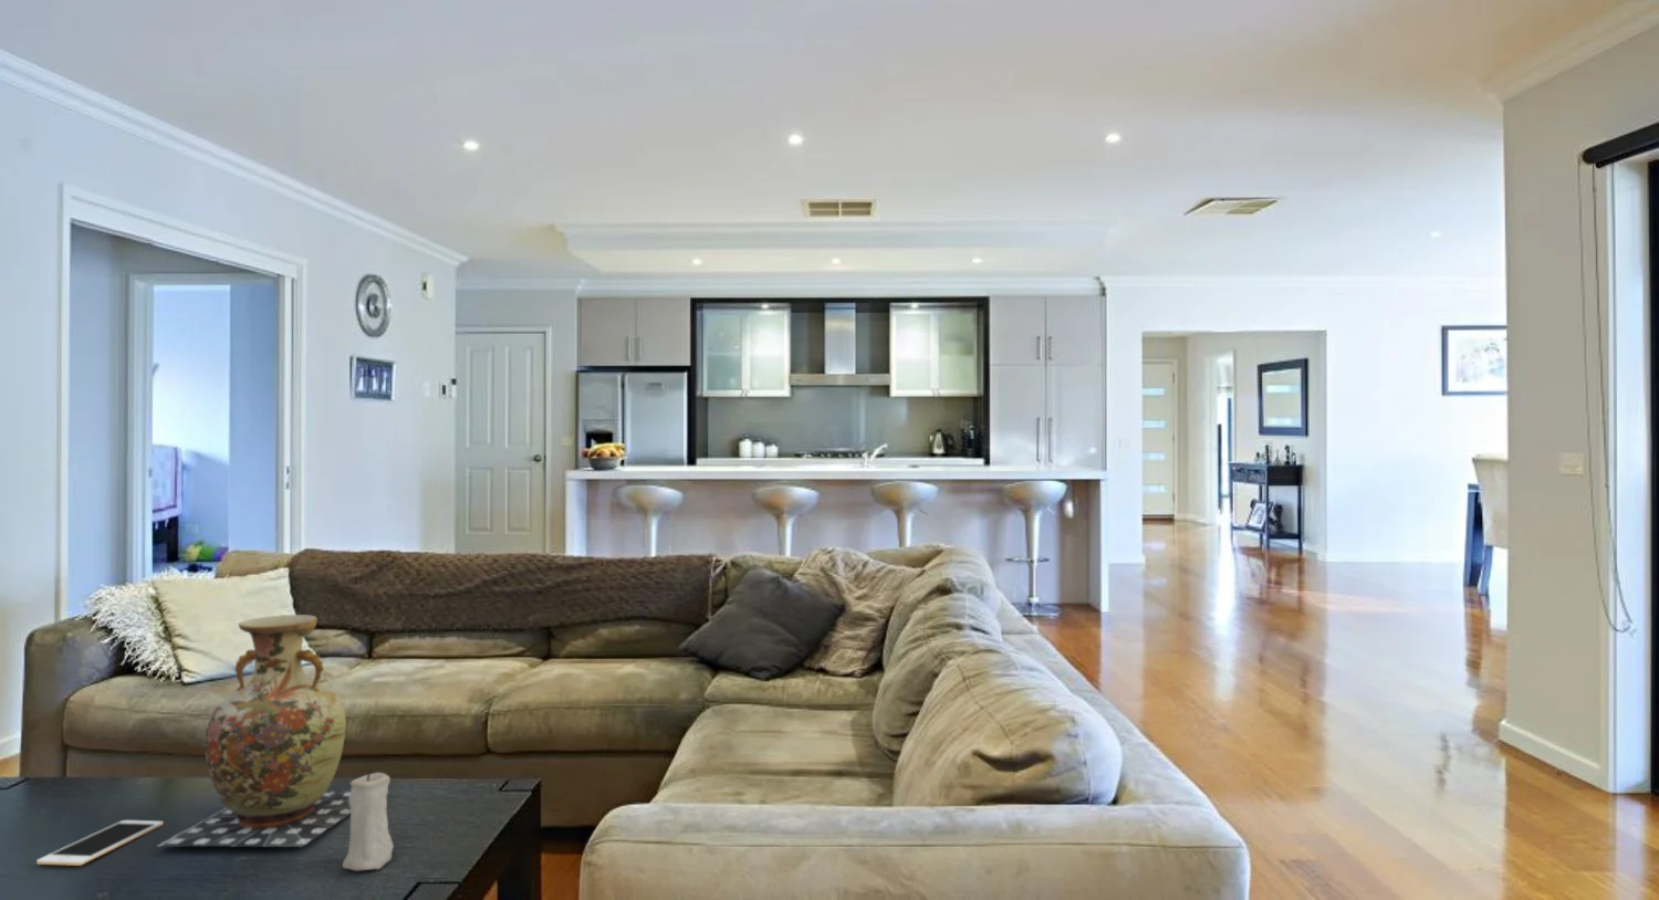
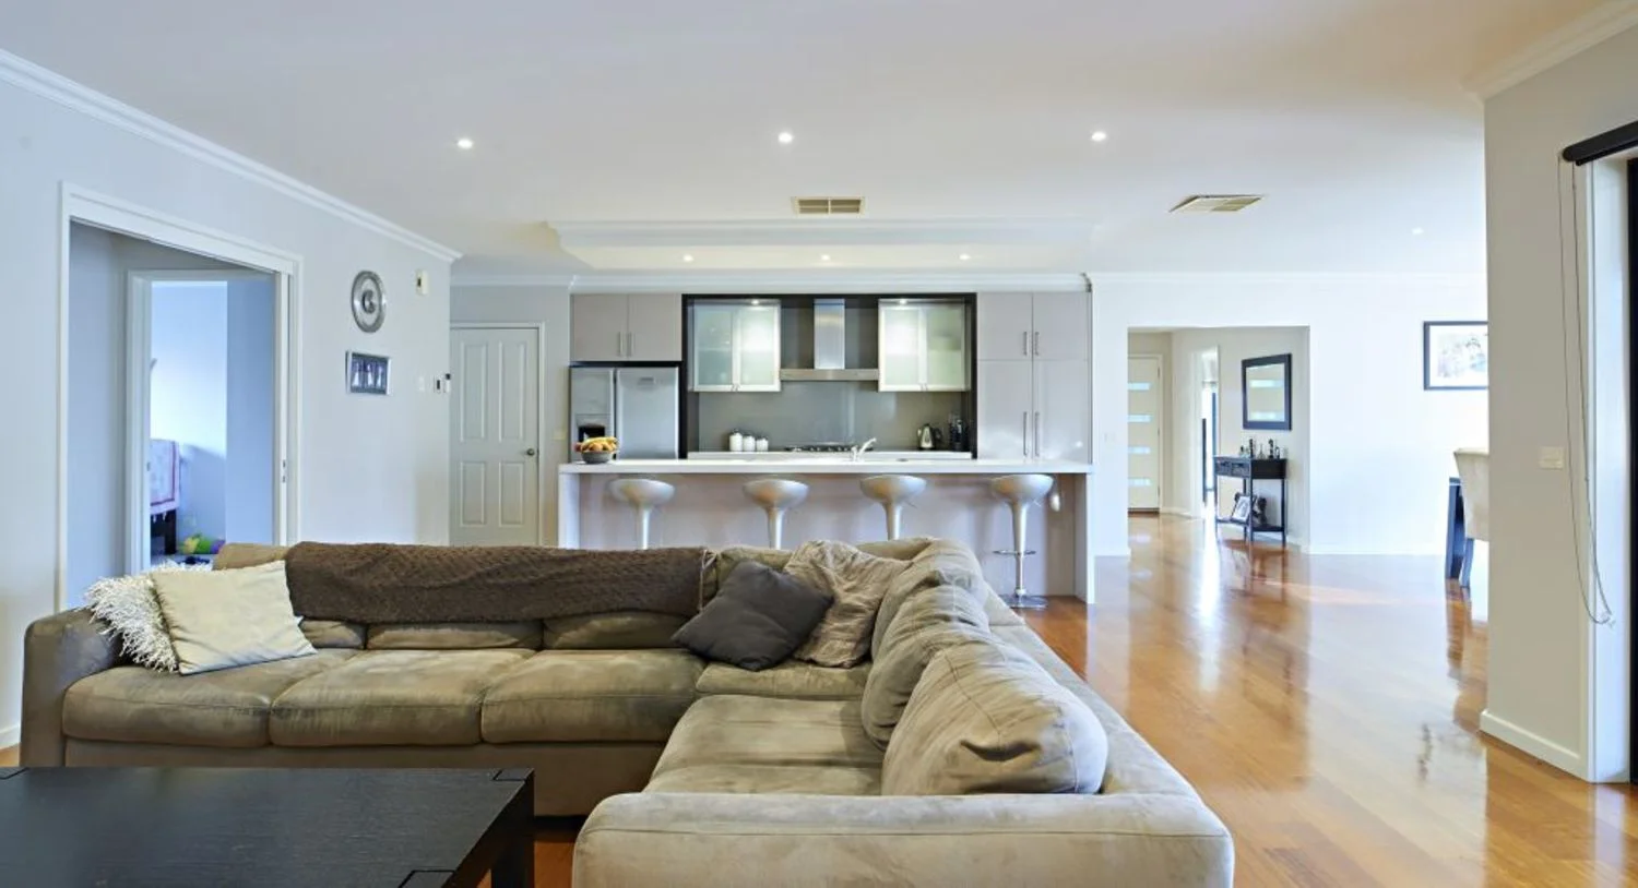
- vase [157,614,350,848]
- cell phone [35,819,165,867]
- candle [341,767,395,872]
